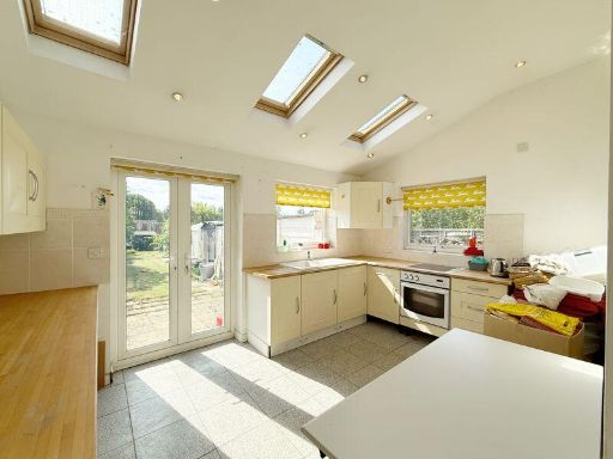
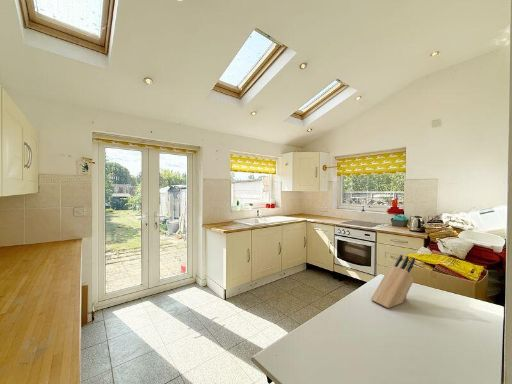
+ knife block [370,254,416,309]
